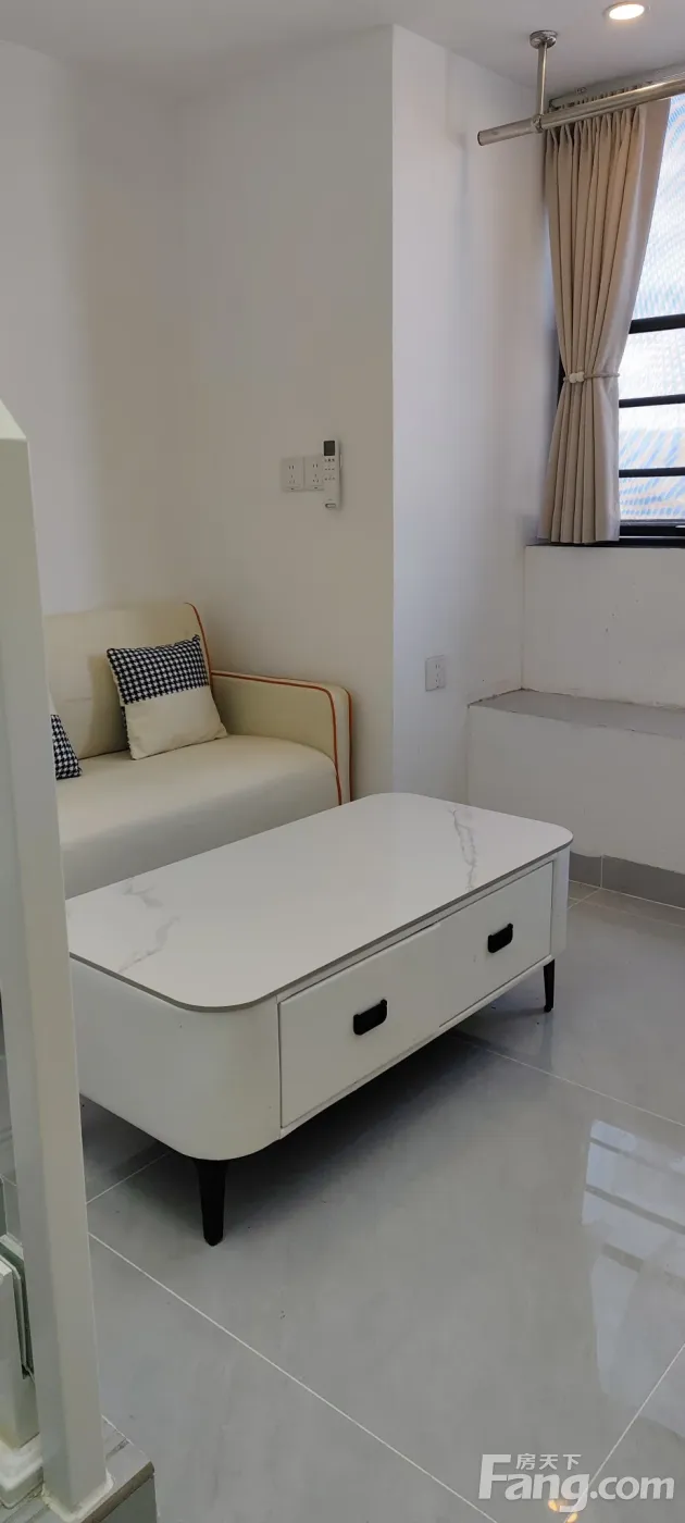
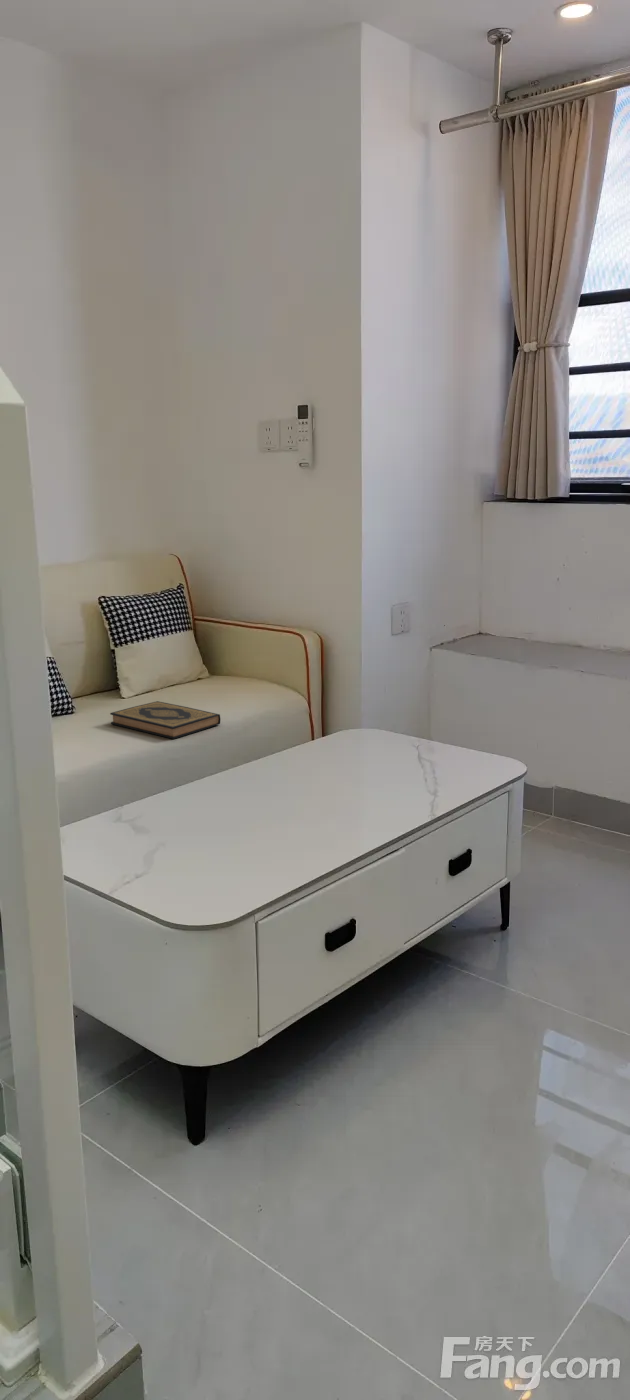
+ hardback book [109,700,221,740]
